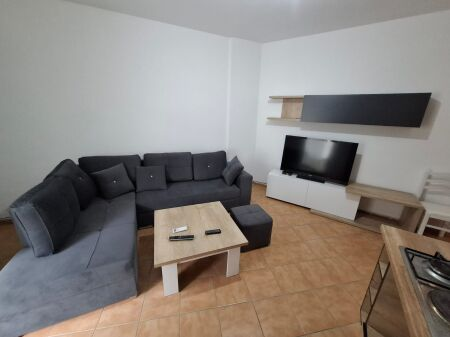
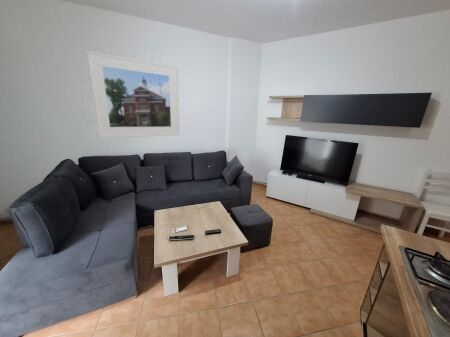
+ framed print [86,50,181,139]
